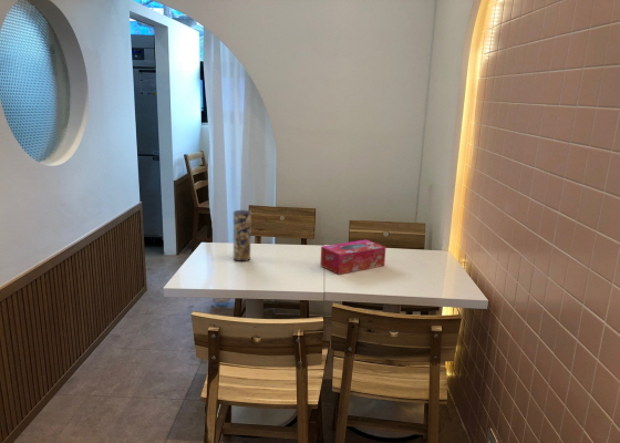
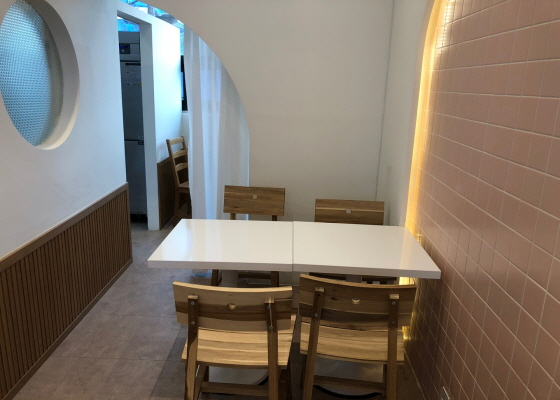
- tissue box [319,238,386,276]
- vase [232,209,252,262]
